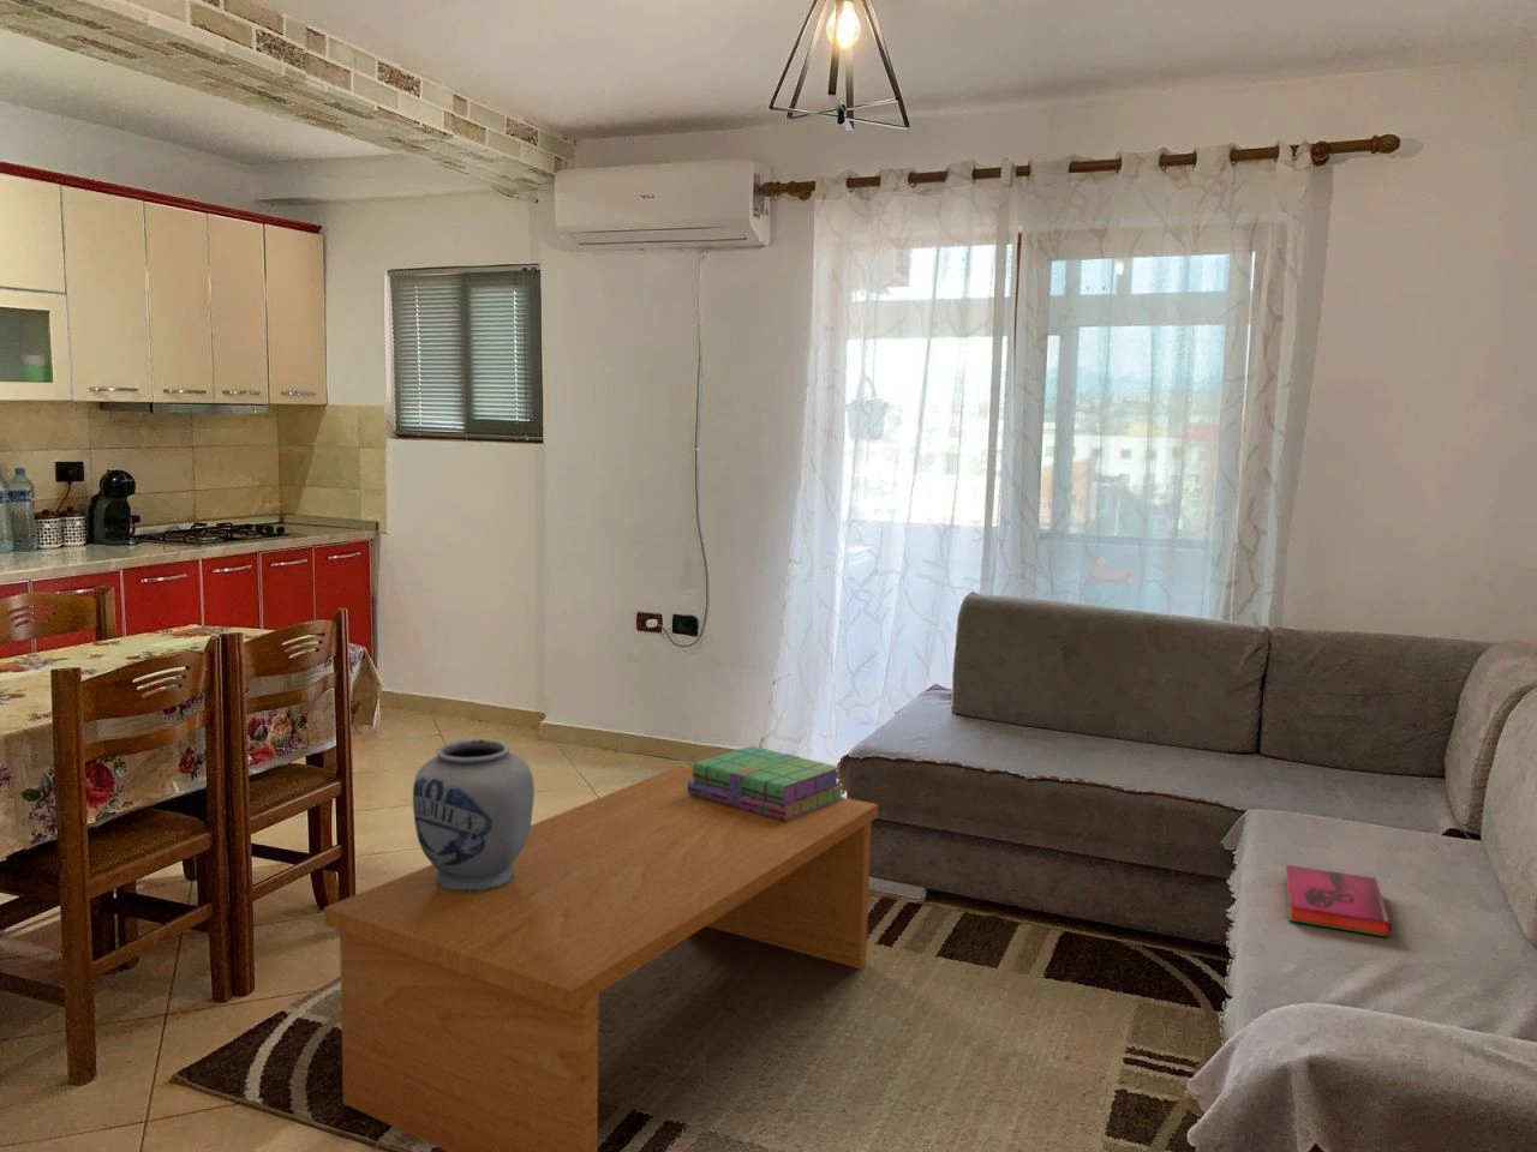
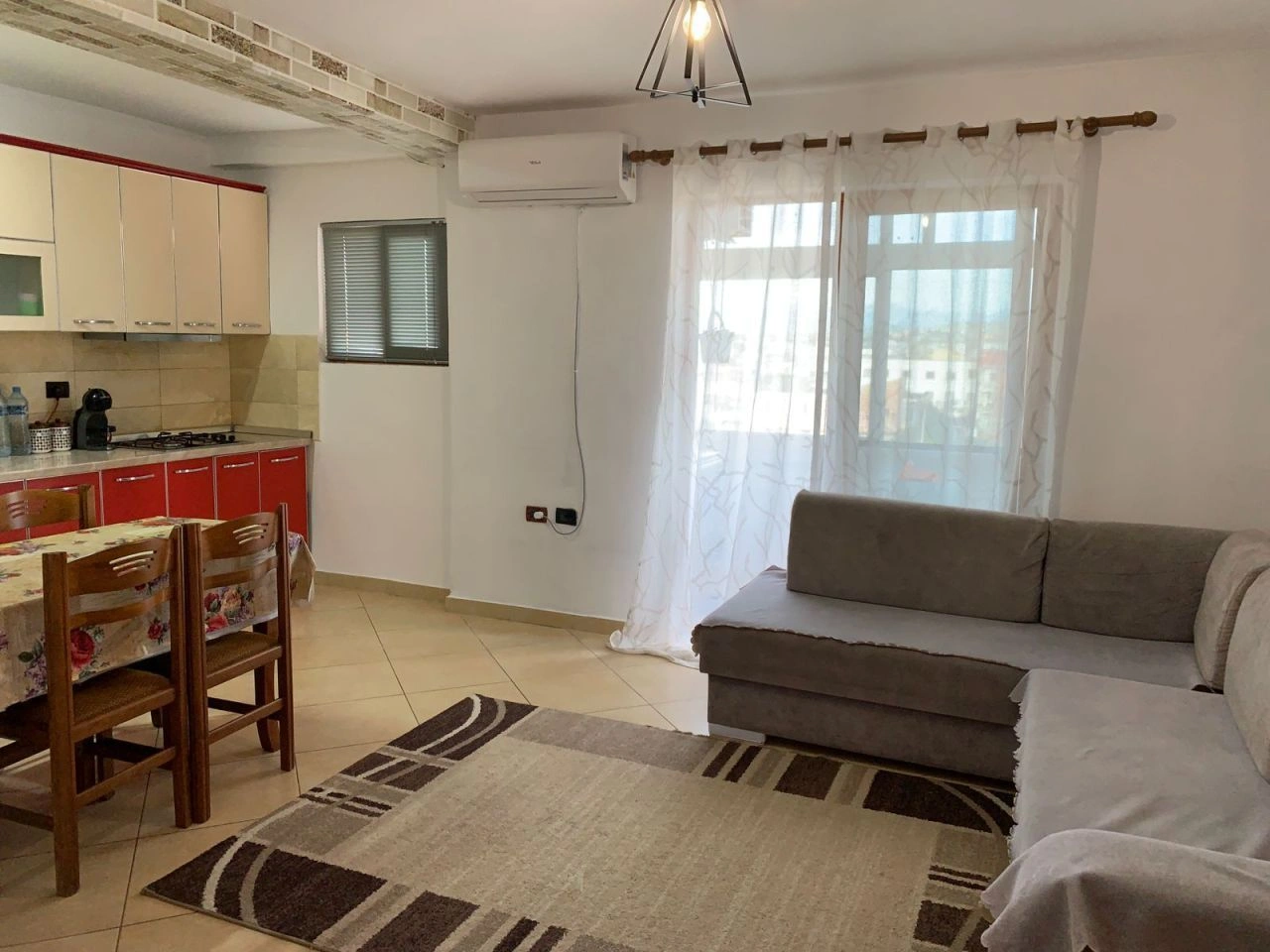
- vase [411,738,536,892]
- stack of books [689,745,846,820]
- hardback book [1284,864,1392,938]
- coffee table [323,765,879,1152]
